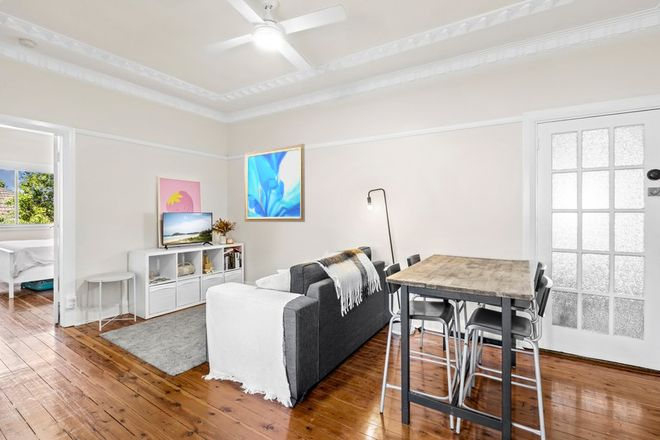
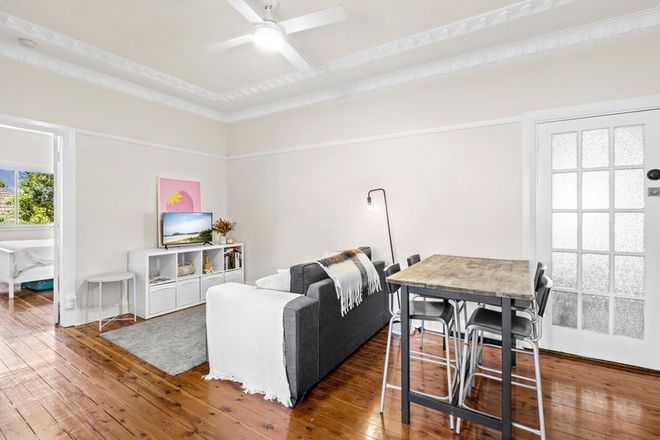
- wall art [243,143,306,223]
